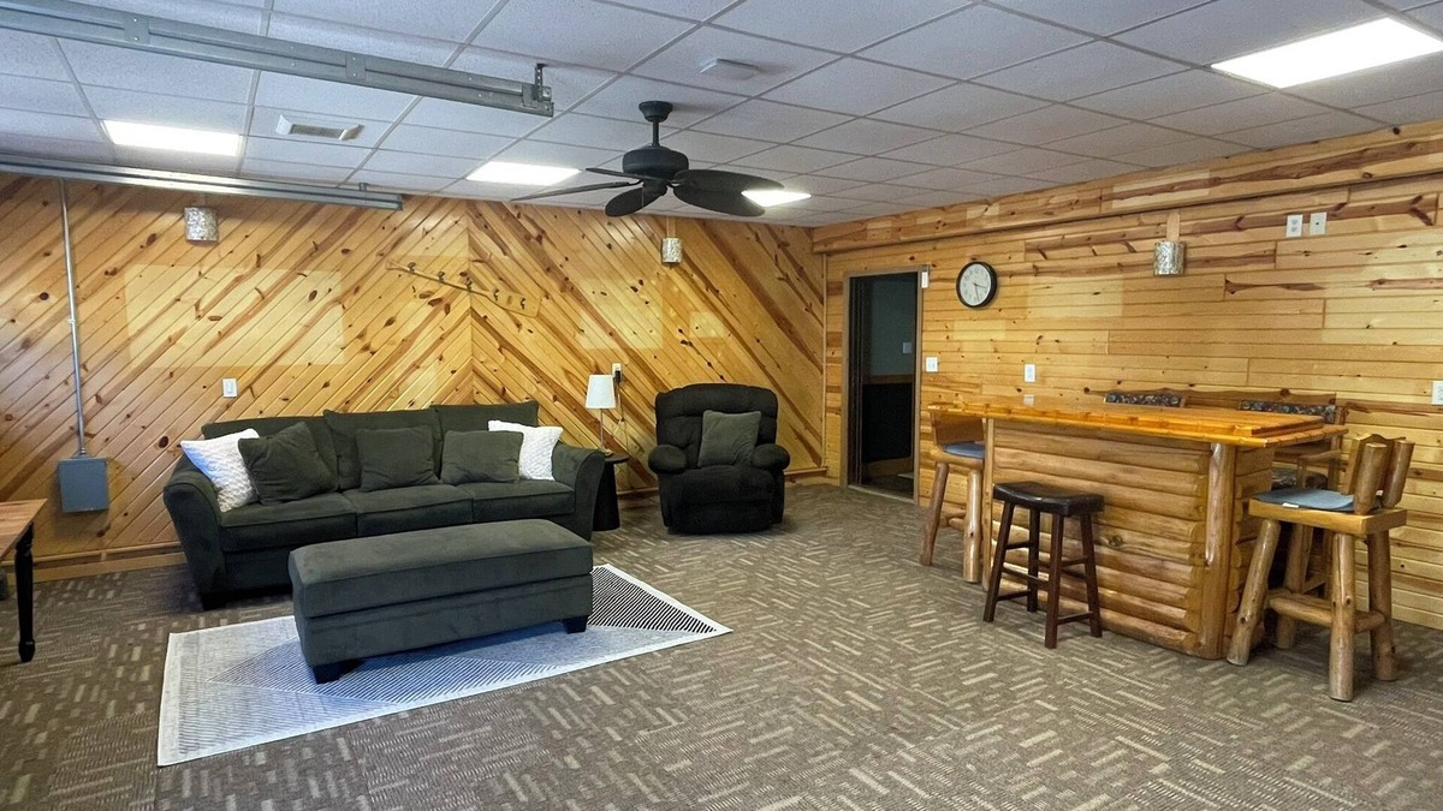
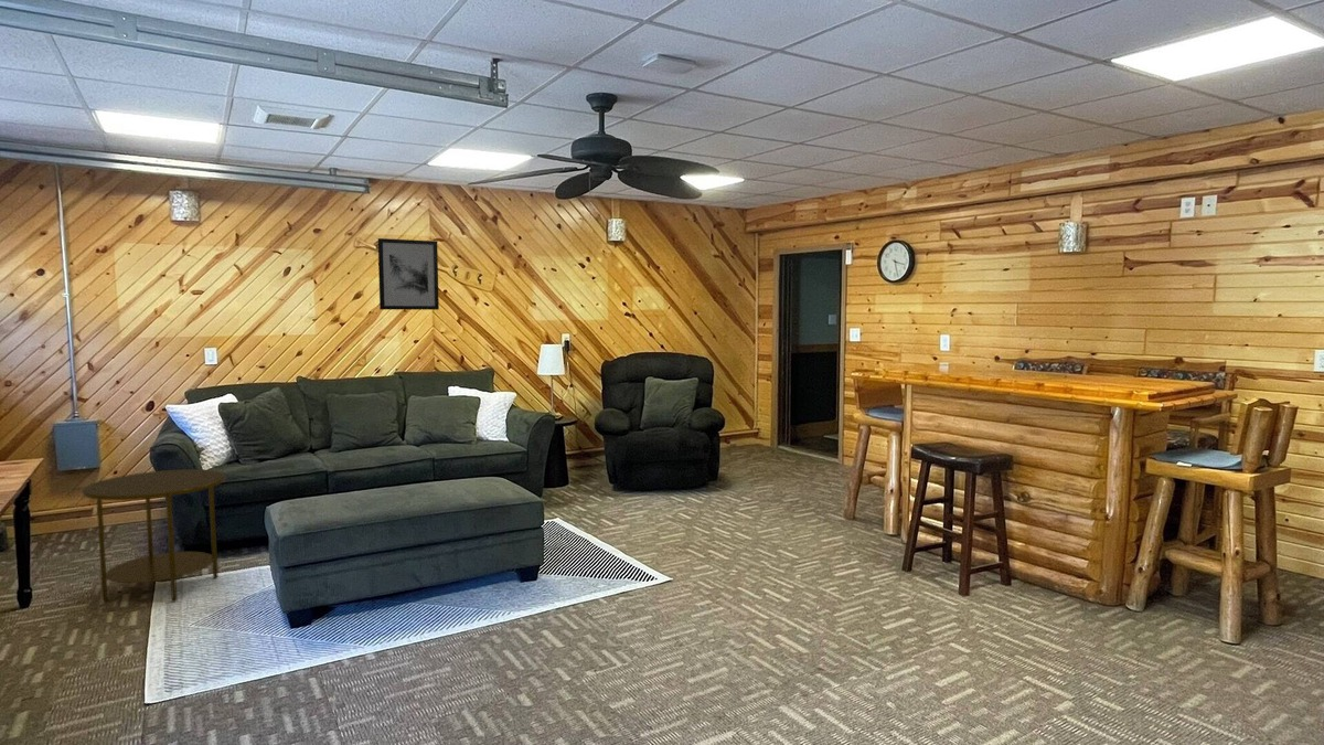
+ wall art [377,237,440,311]
+ side table [82,468,226,604]
